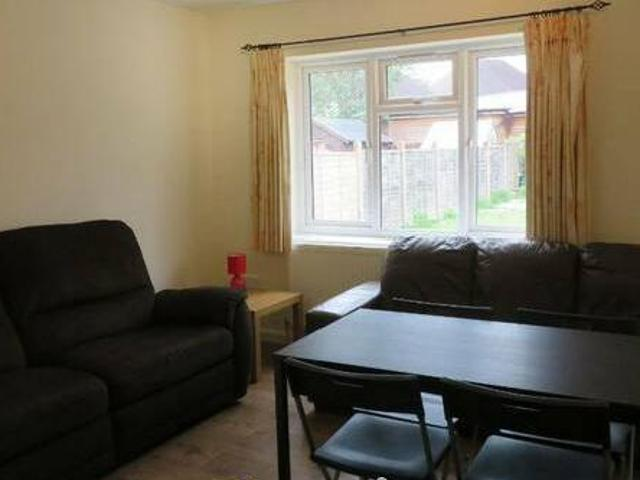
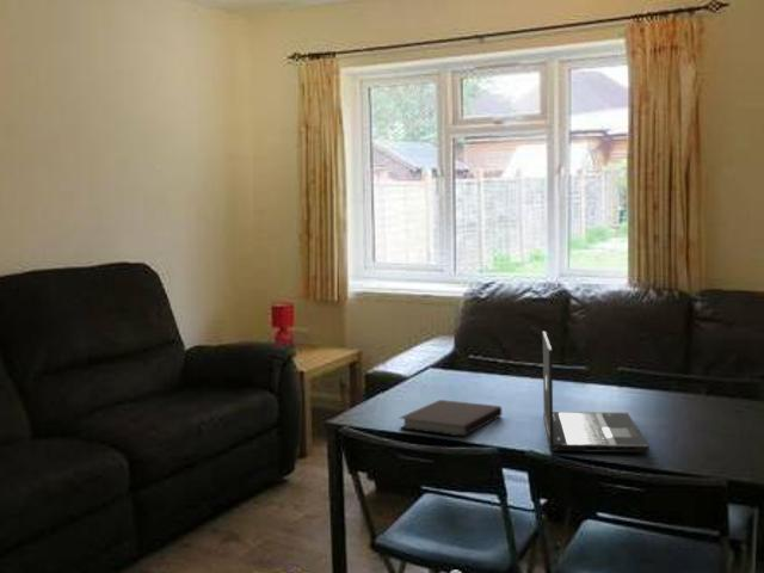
+ laptop [542,331,651,454]
+ notebook [398,399,503,437]
